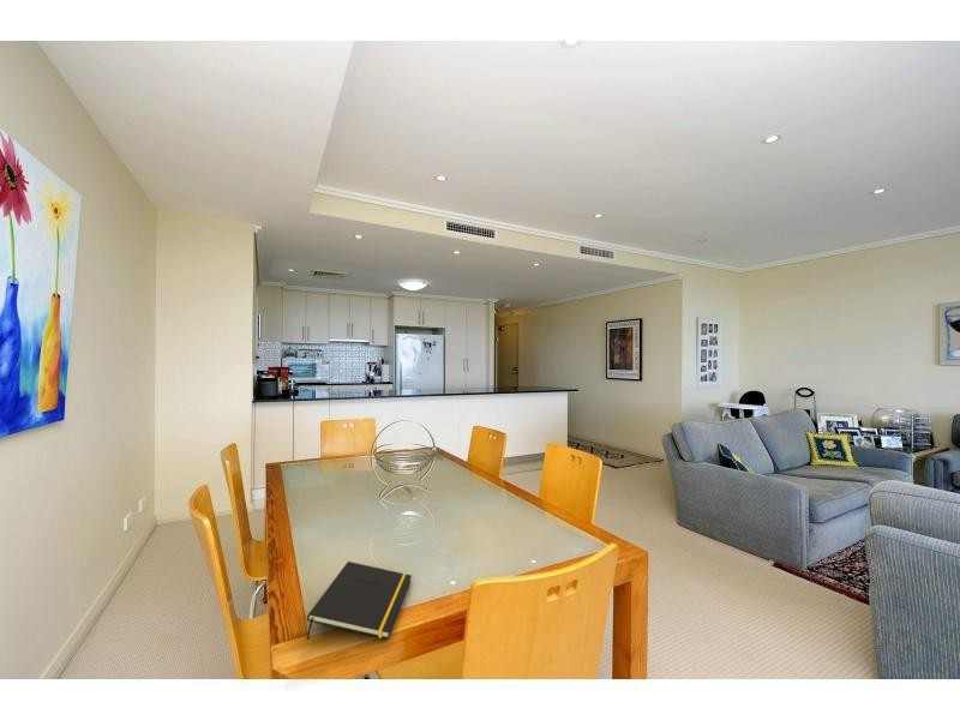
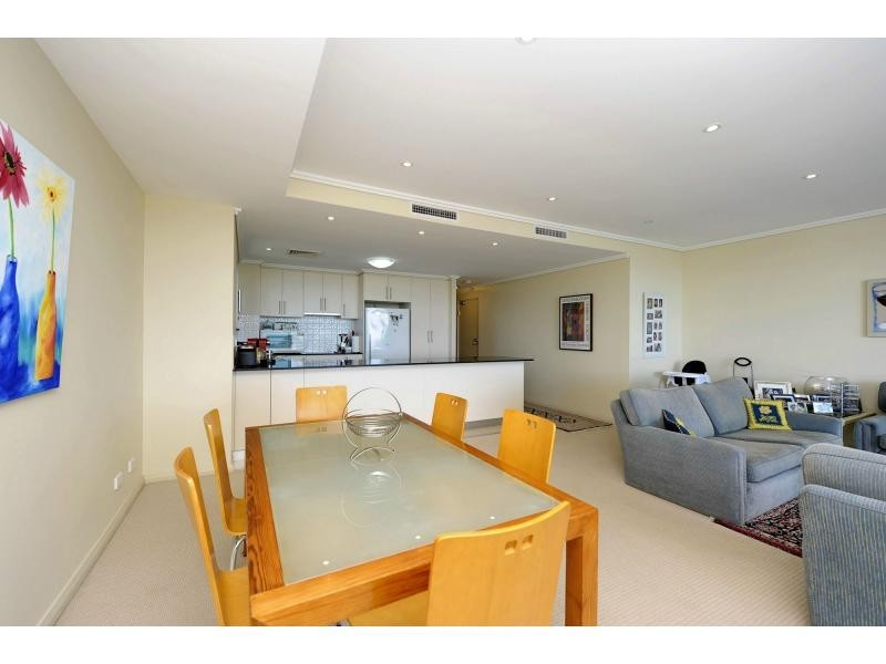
- notepad [306,560,413,641]
